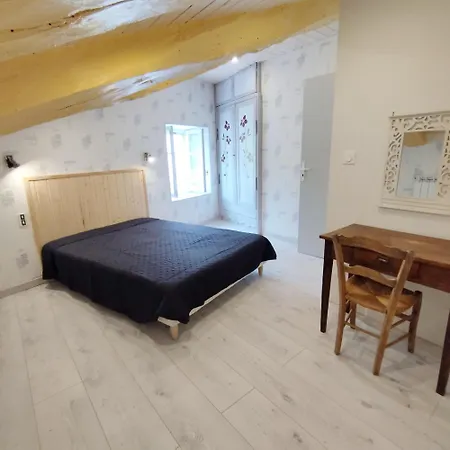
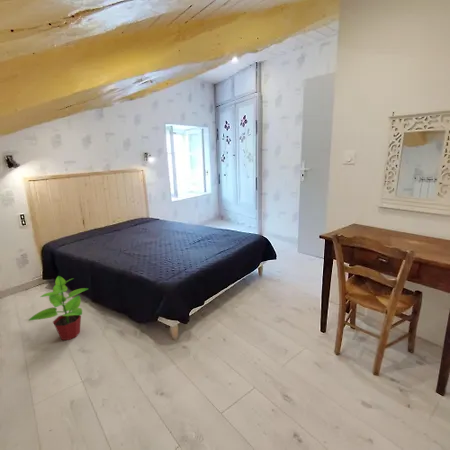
+ potted plant [28,275,89,341]
